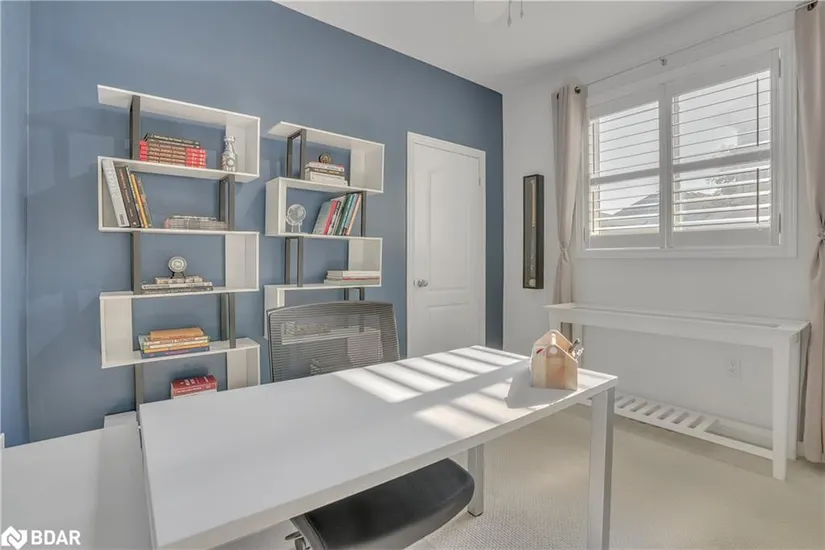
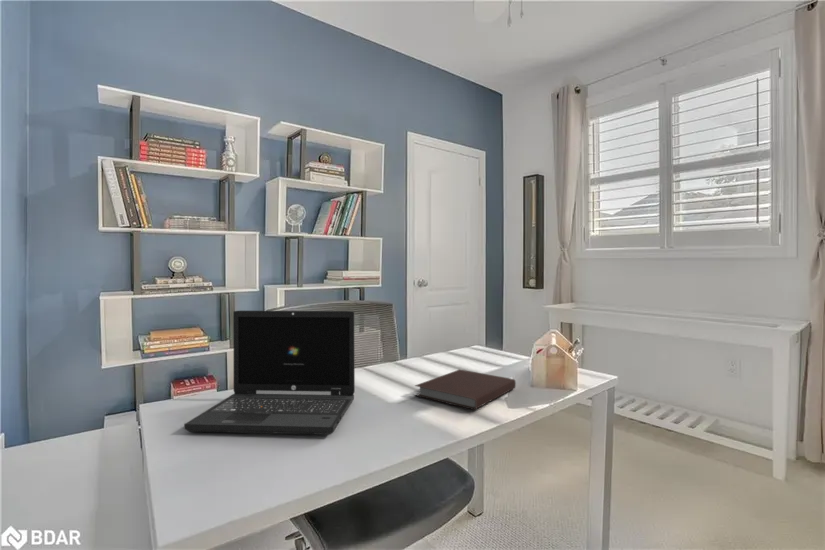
+ laptop [183,310,356,436]
+ notebook [414,368,517,411]
